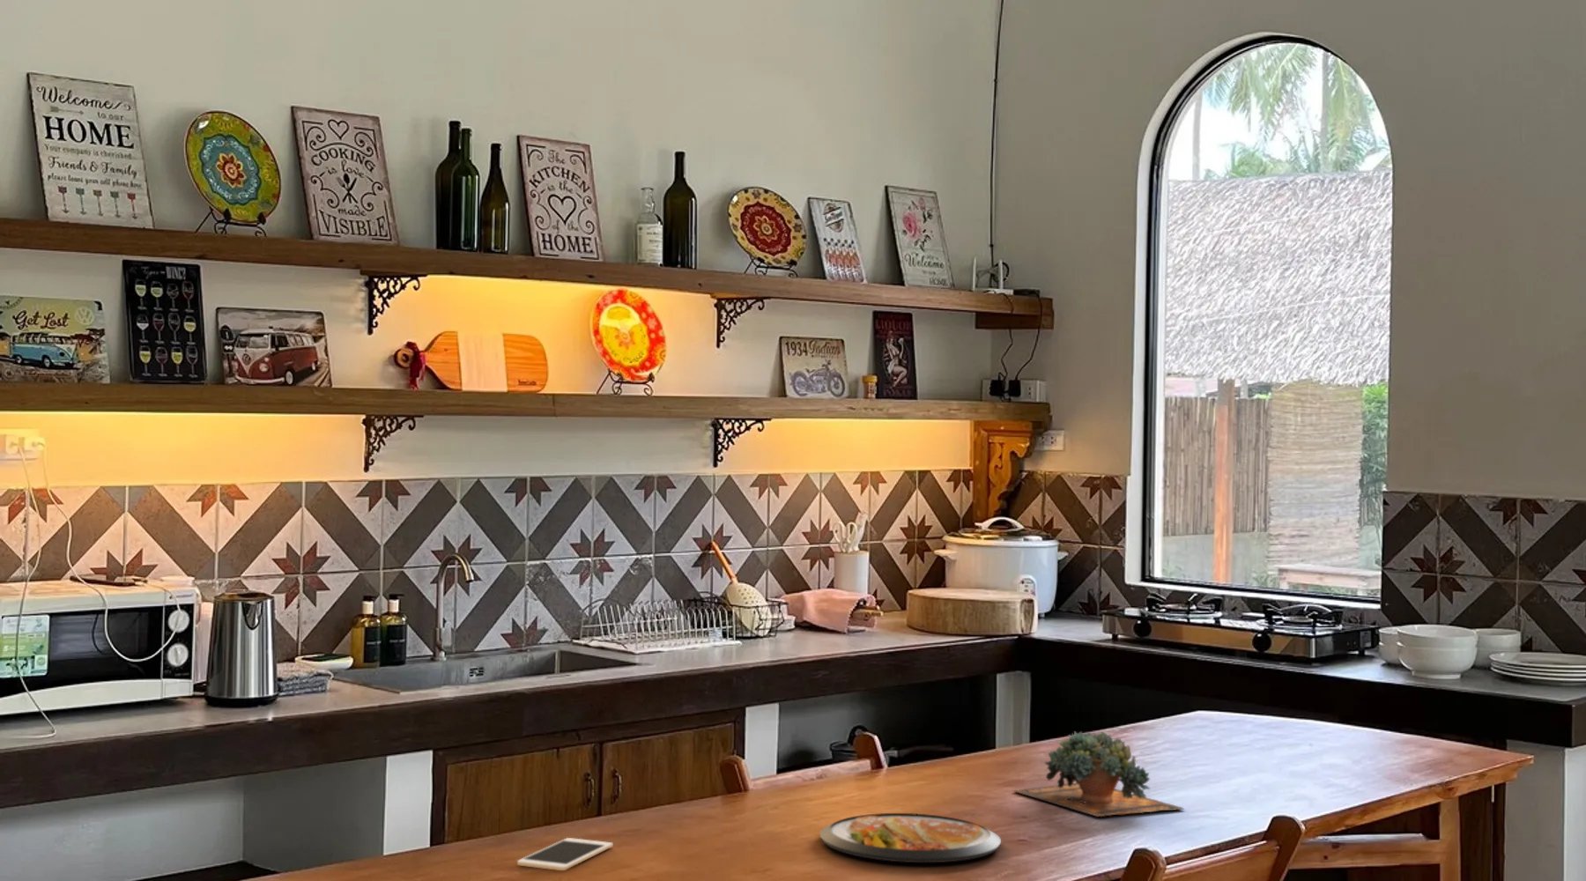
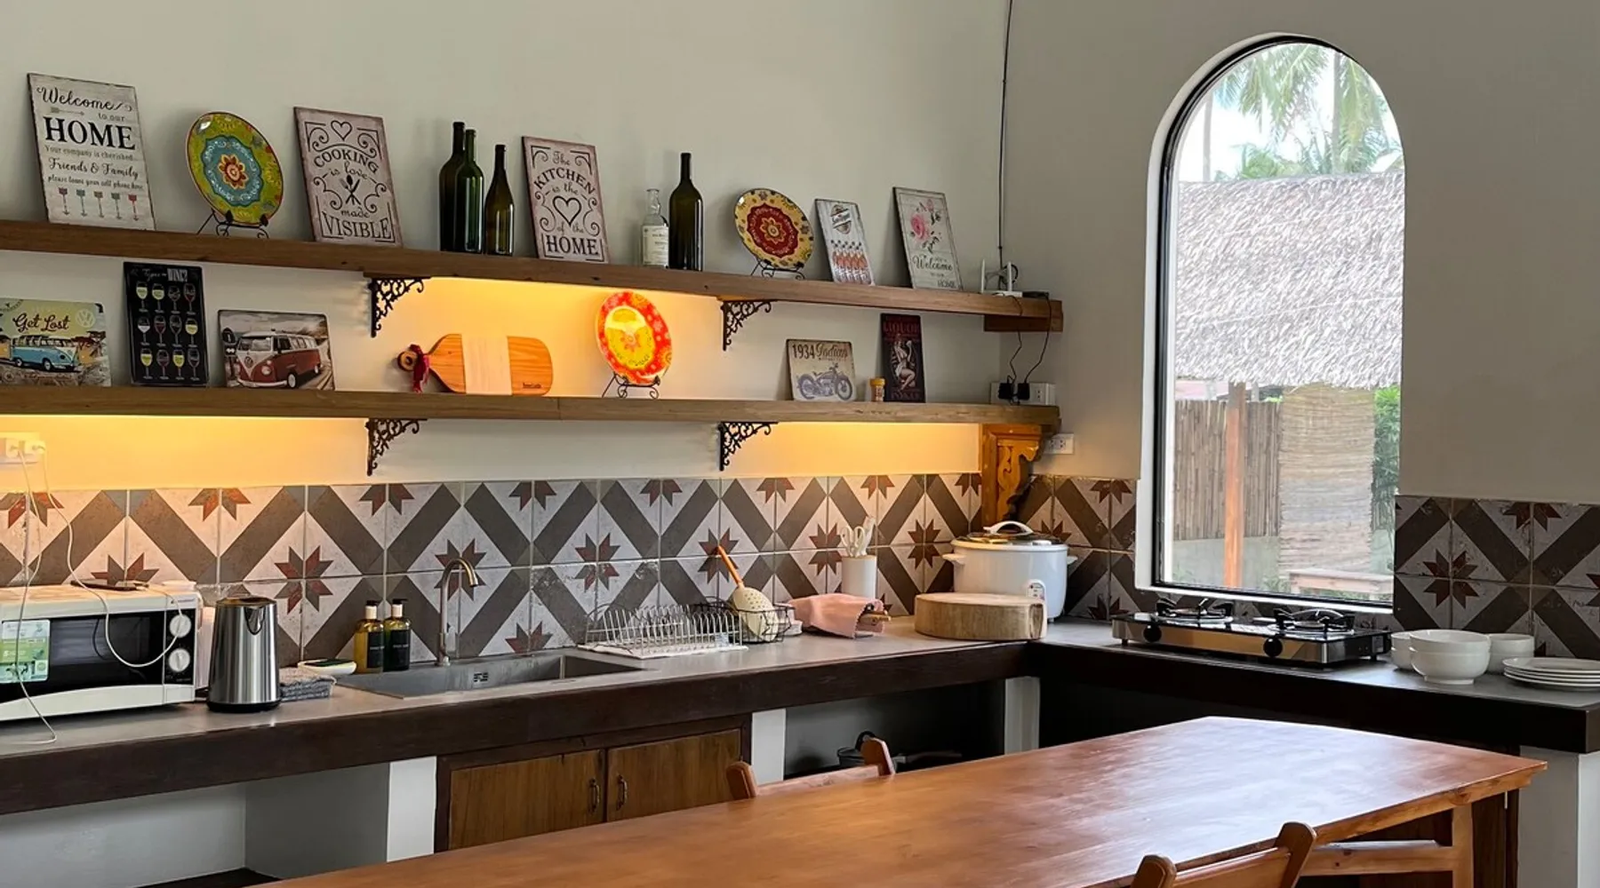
- succulent plant [1012,730,1185,818]
- dish [819,813,1001,864]
- cell phone [516,837,614,871]
